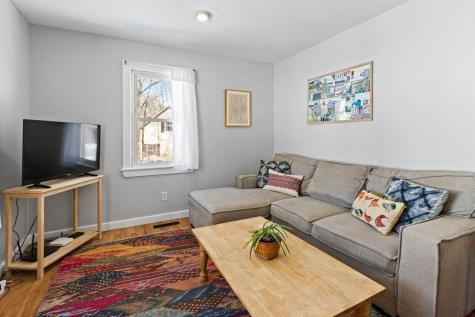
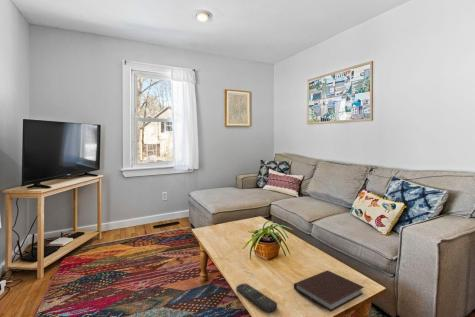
+ notebook [293,270,365,313]
+ remote control [235,283,278,313]
